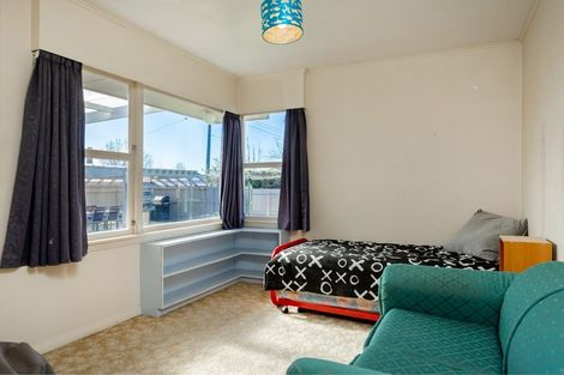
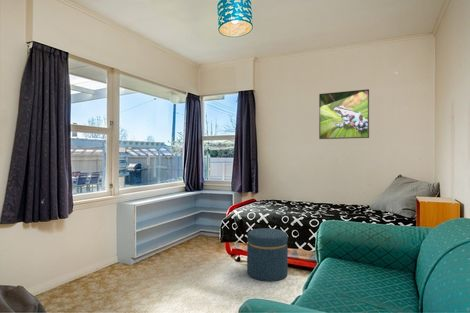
+ ottoman [246,227,289,282]
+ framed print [318,88,370,140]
